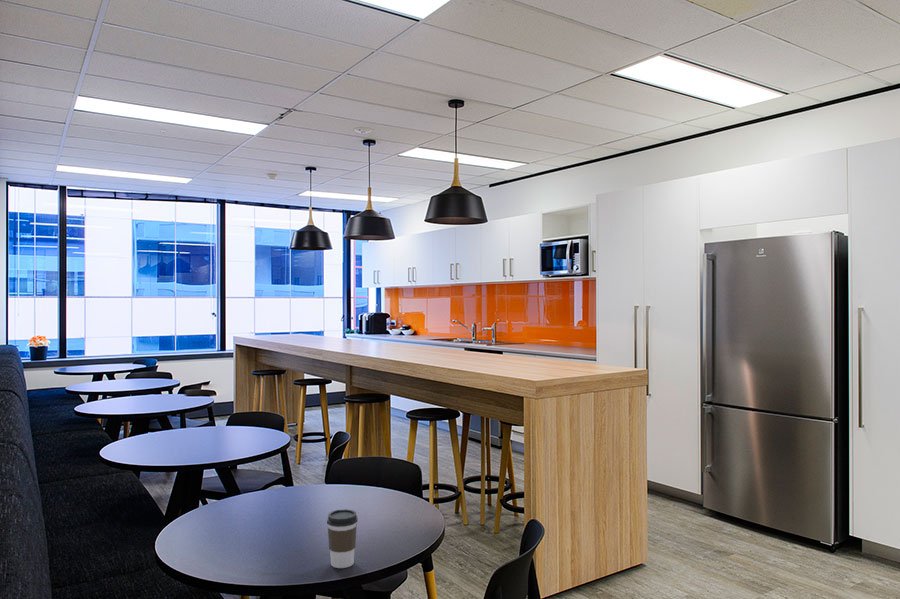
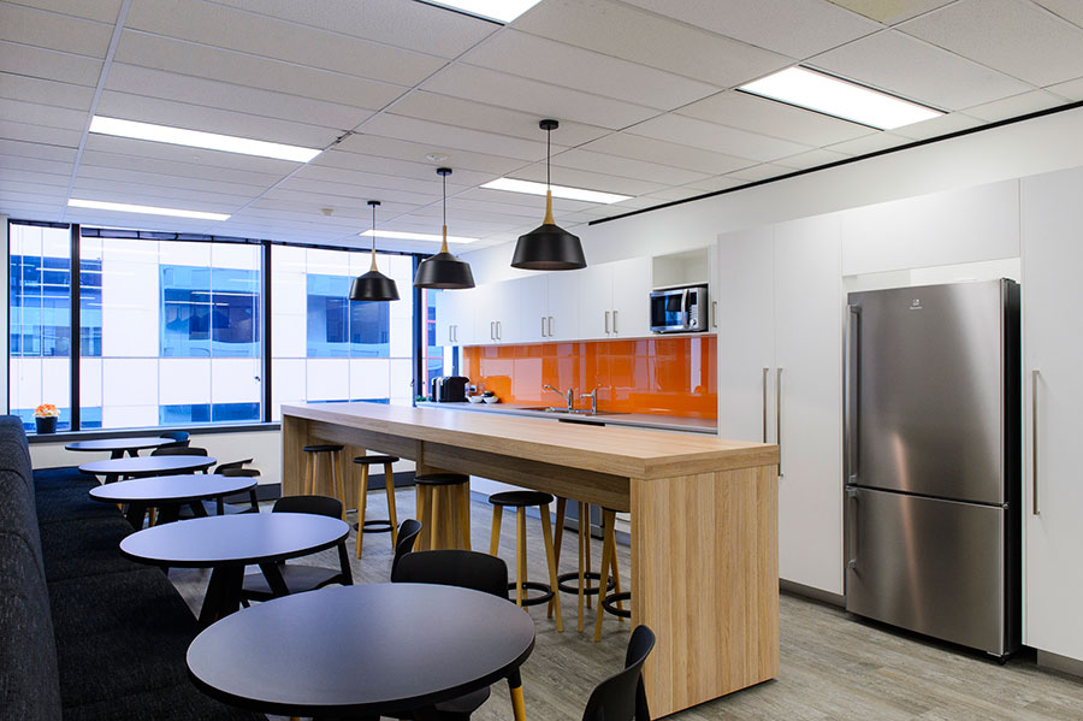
- coffee cup [326,508,359,569]
